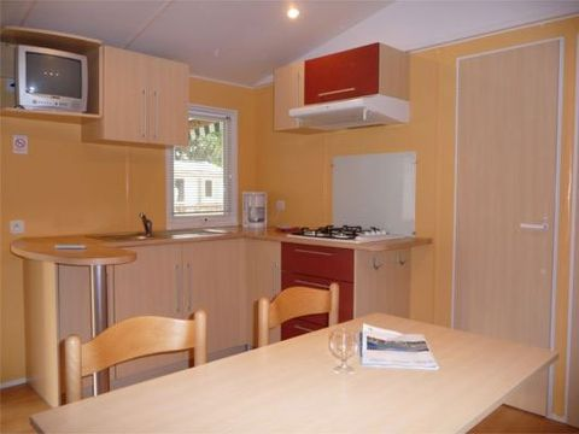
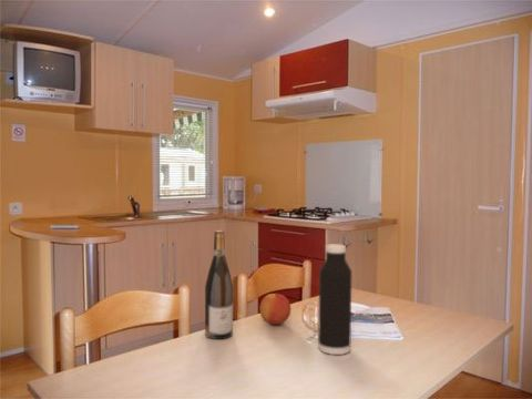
+ wine bottle [204,229,234,340]
+ water bottle [317,243,352,356]
+ apple [258,291,291,326]
